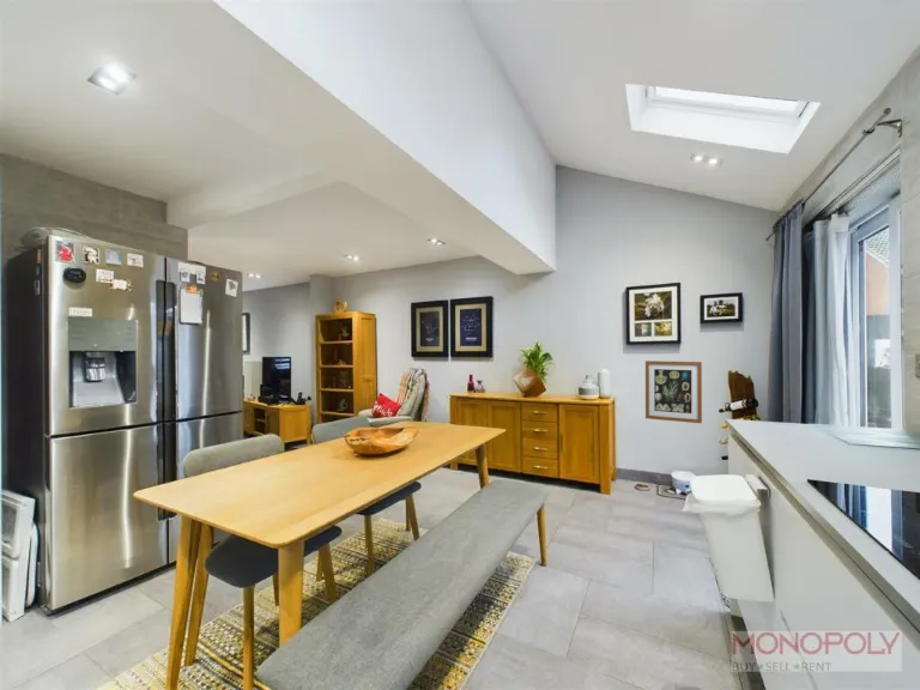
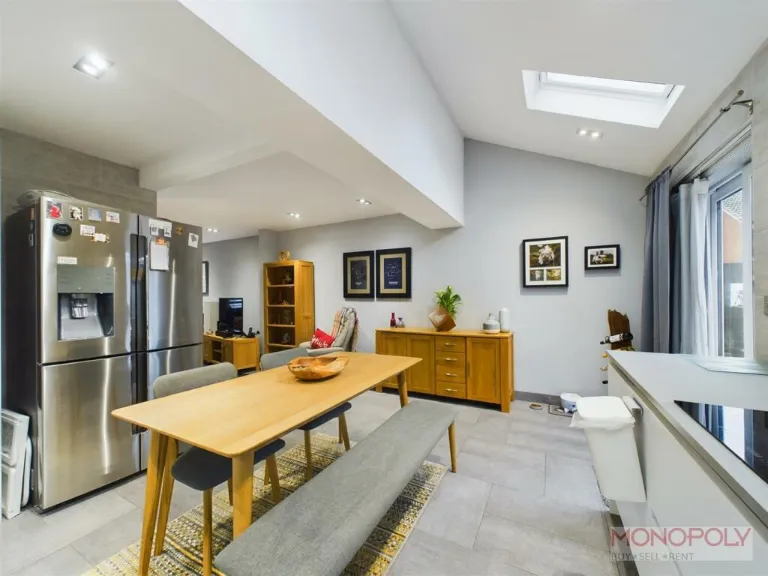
- wall art [644,359,703,424]
